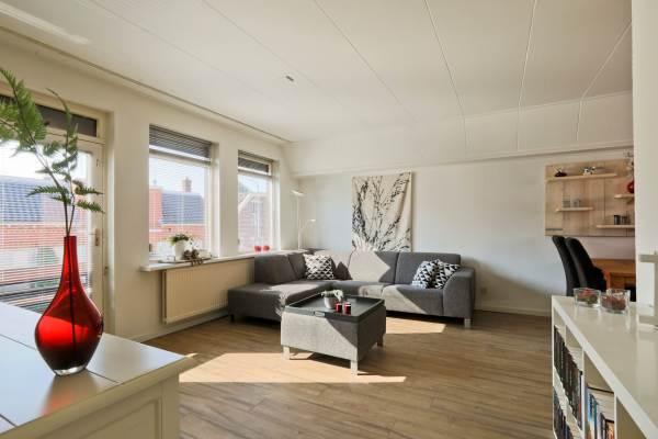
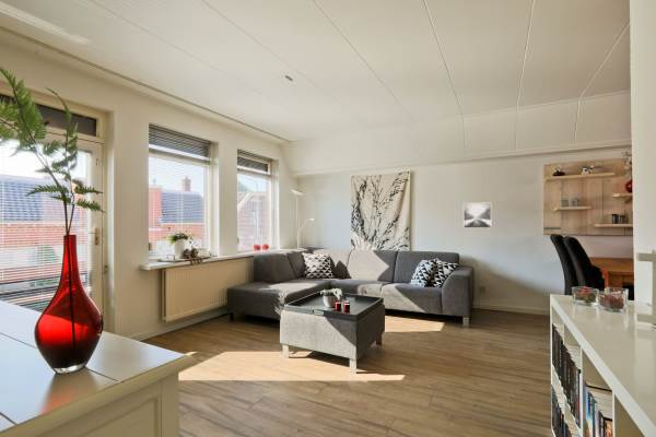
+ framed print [462,202,492,229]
